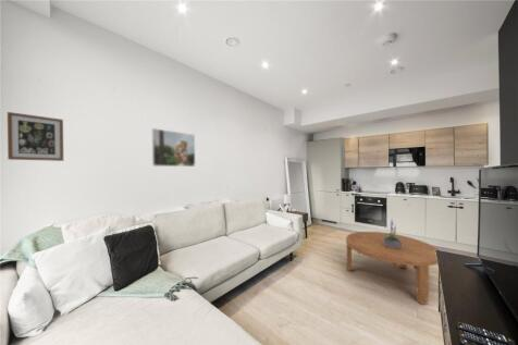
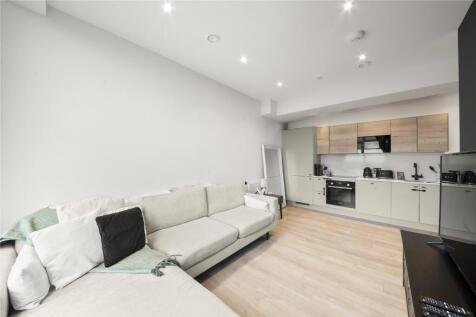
- potted plant [383,219,403,249]
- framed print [151,127,196,168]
- wall art [7,111,64,162]
- coffee table [345,231,440,306]
